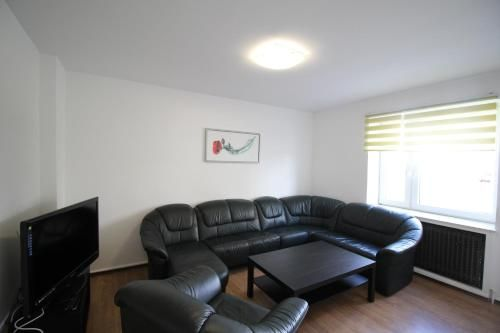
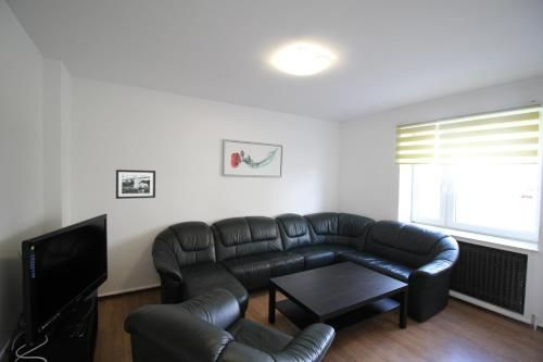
+ picture frame [115,168,156,200]
